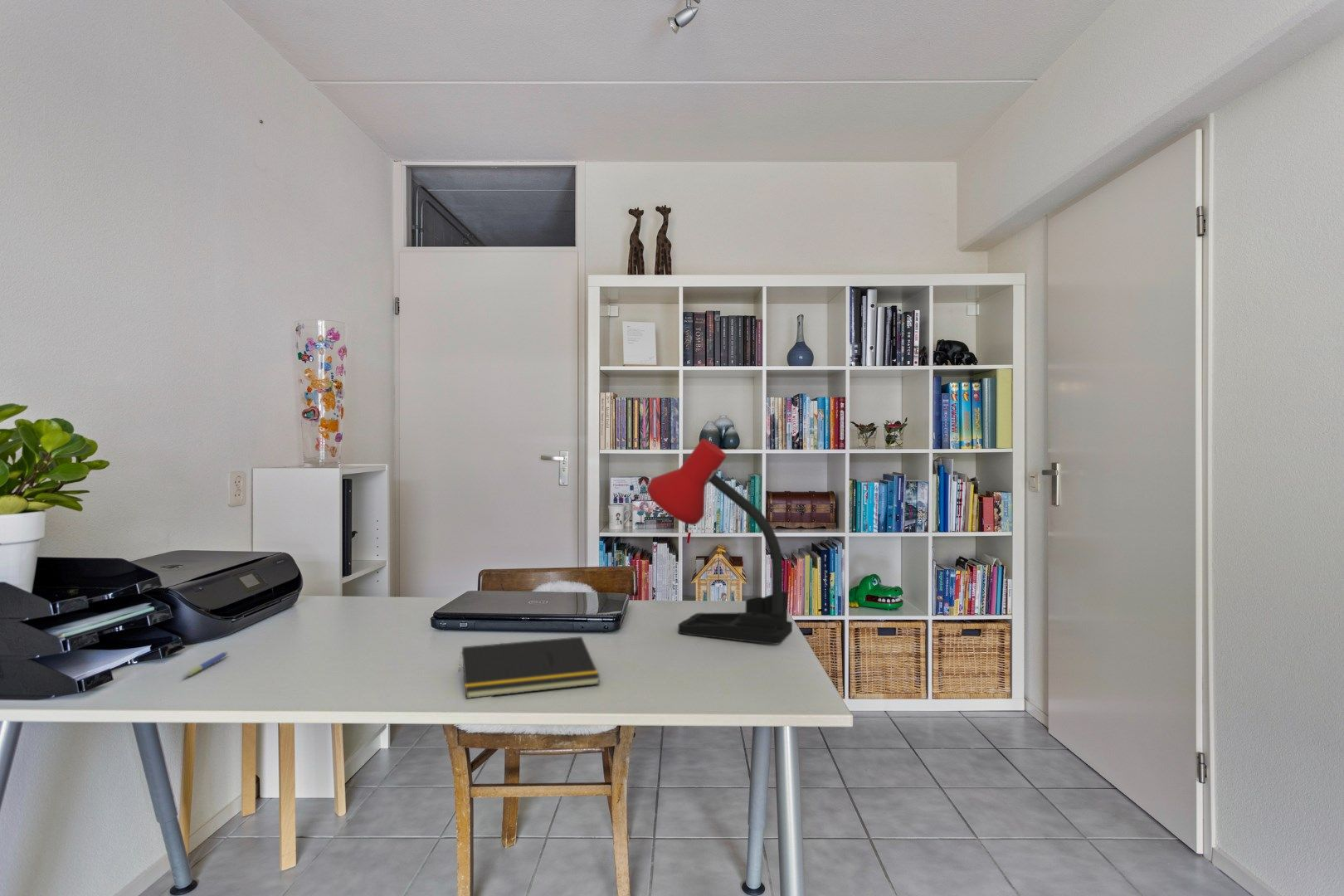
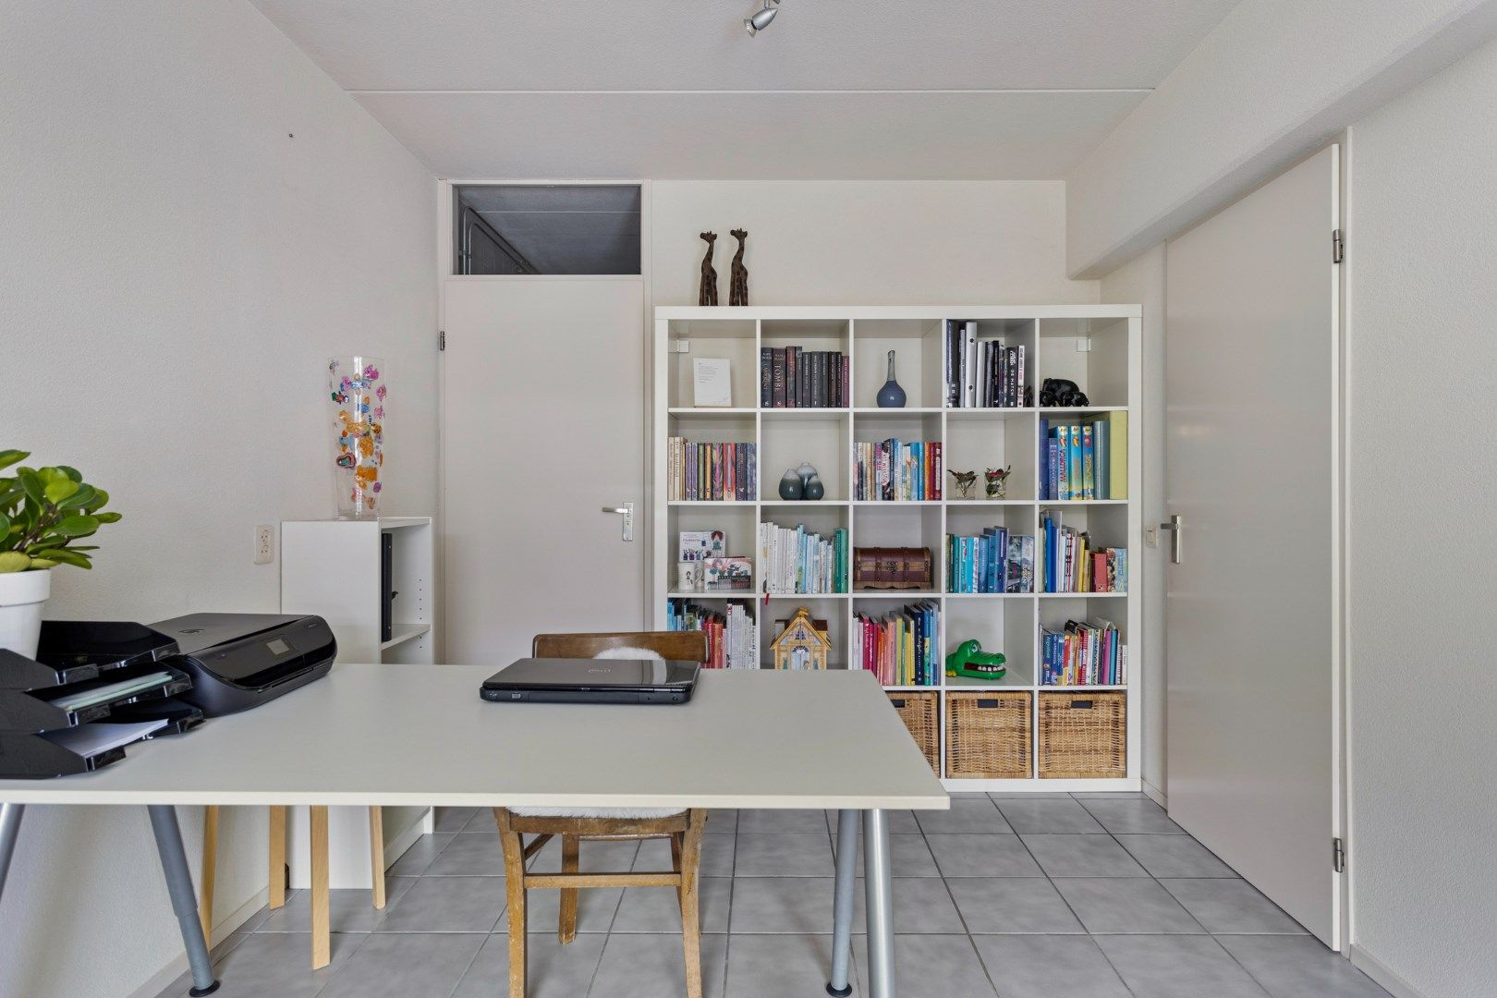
- desk lamp [645,438,793,645]
- pen [181,650,229,679]
- notepad [457,635,601,699]
